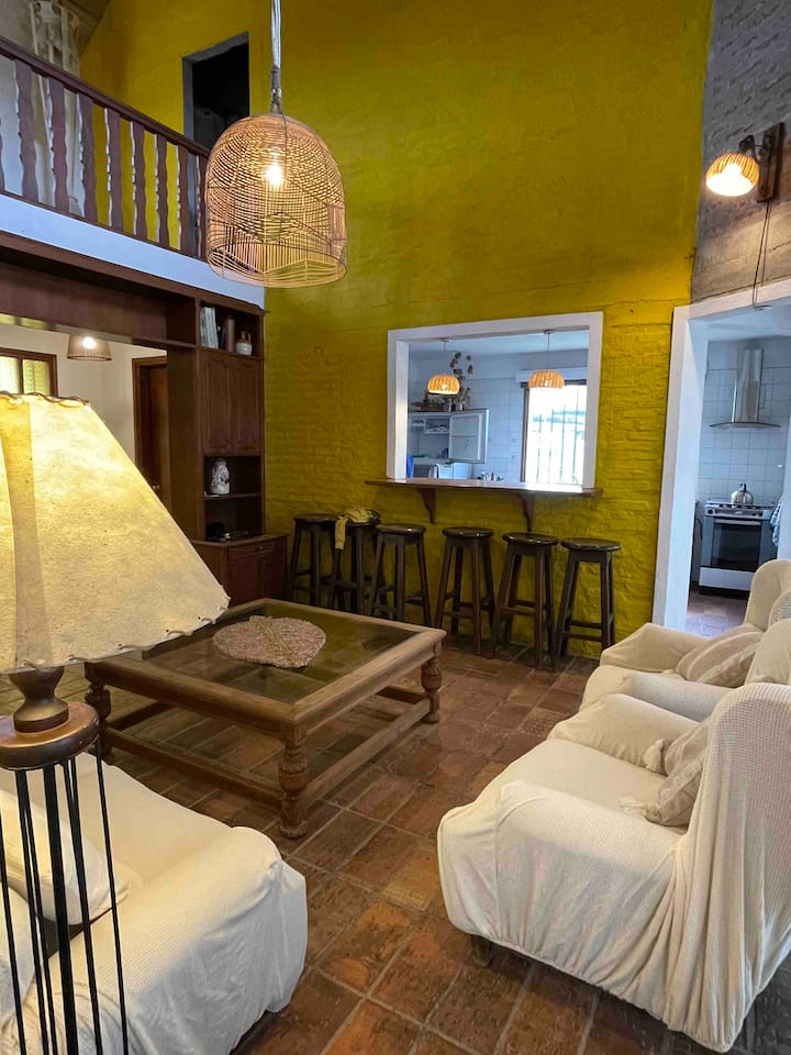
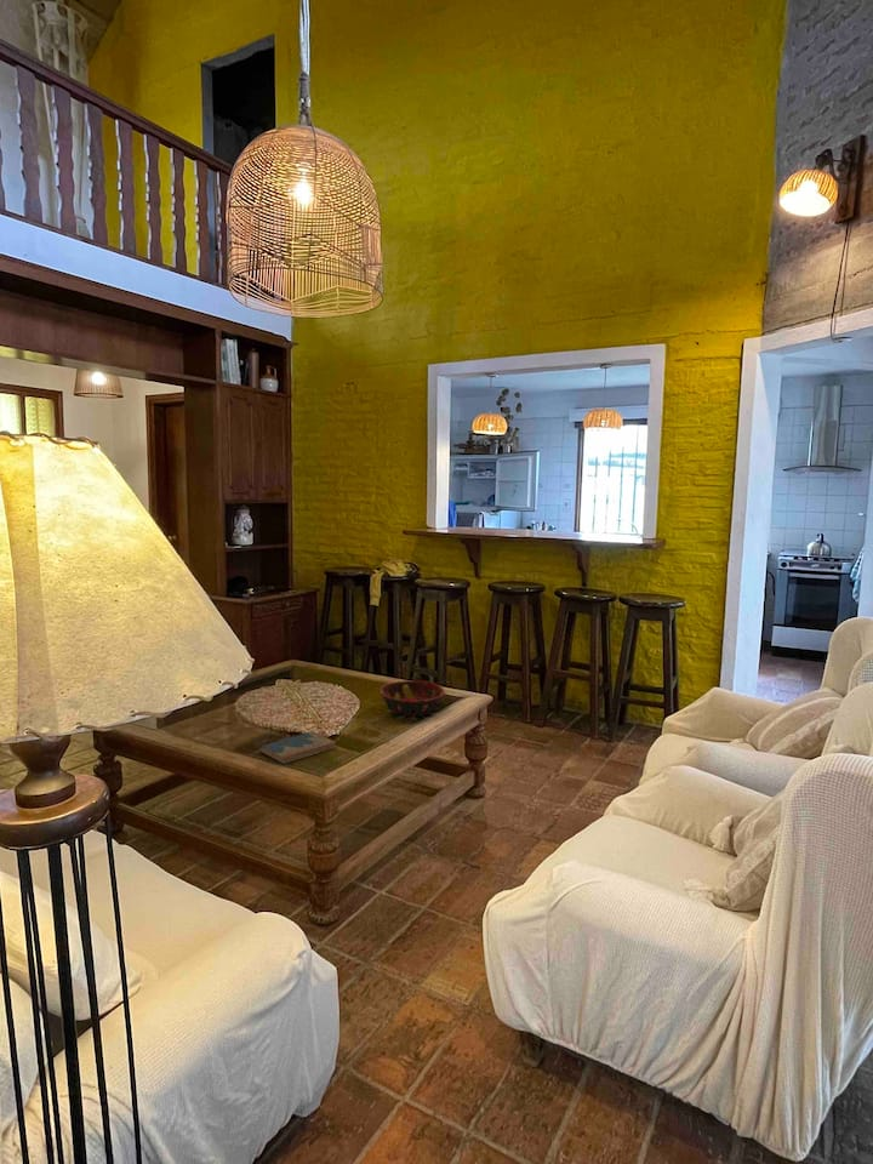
+ decorative bowl [378,679,446,718]
+ hardcover book [259,730,337,765]
